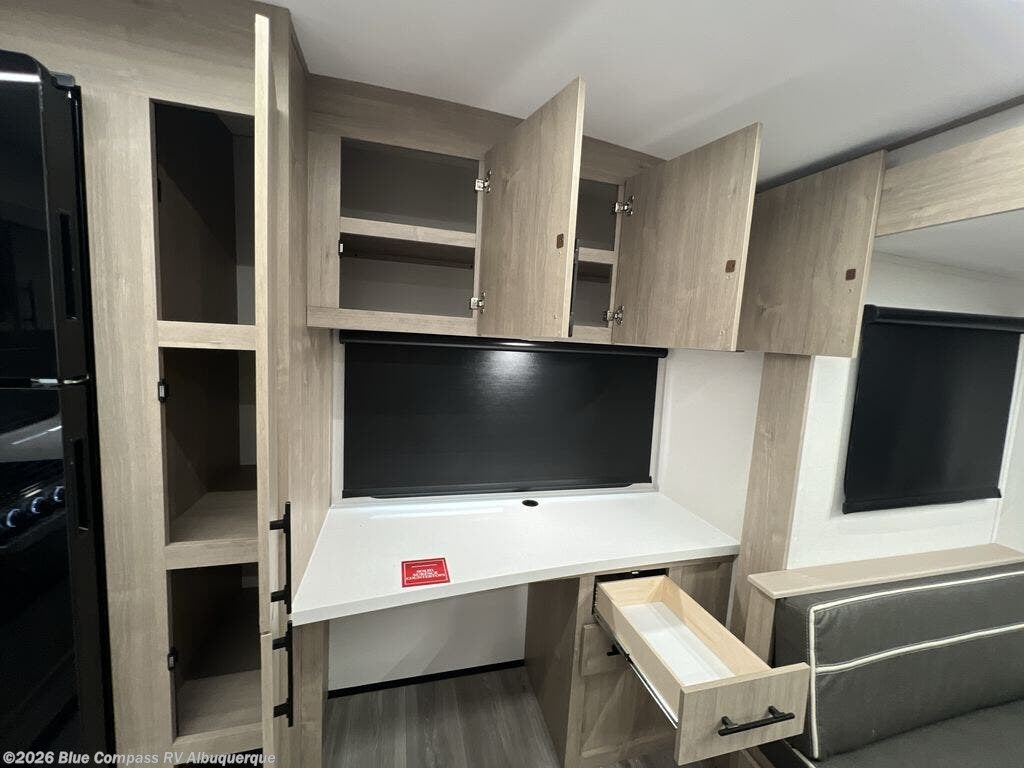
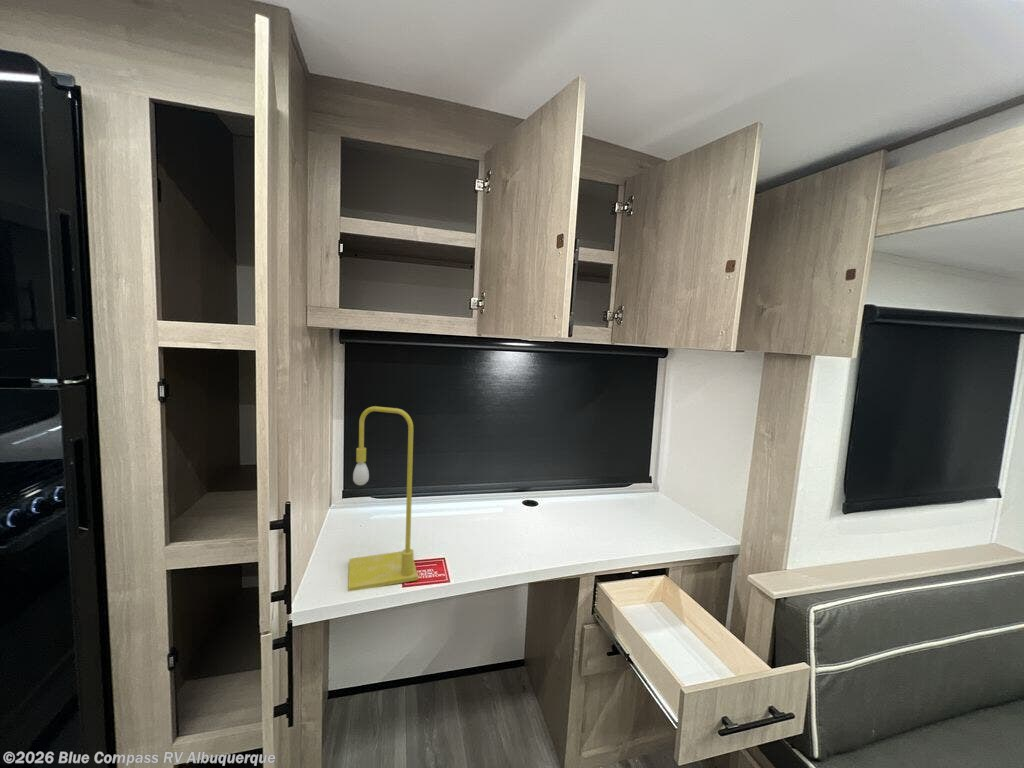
+ table lamp [347,405,419,592]
